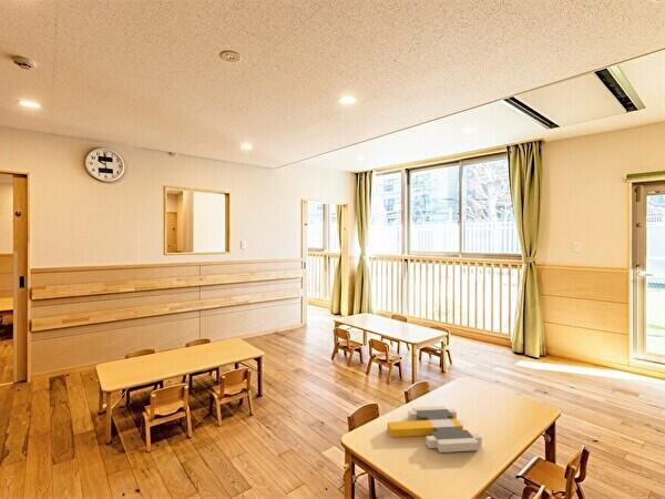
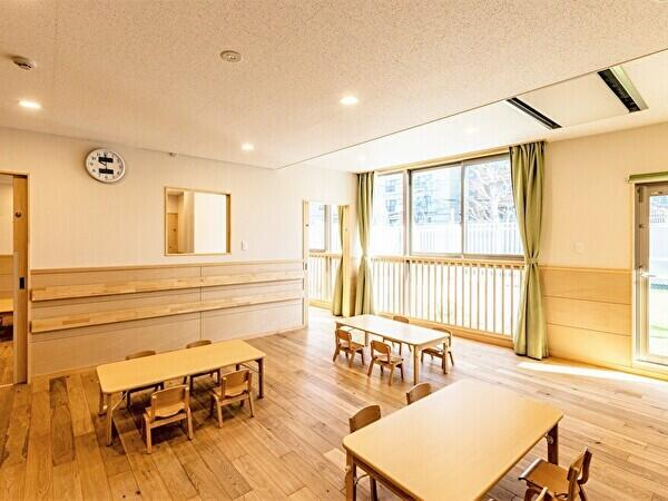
- toy railroad track [387,405,483,454]
